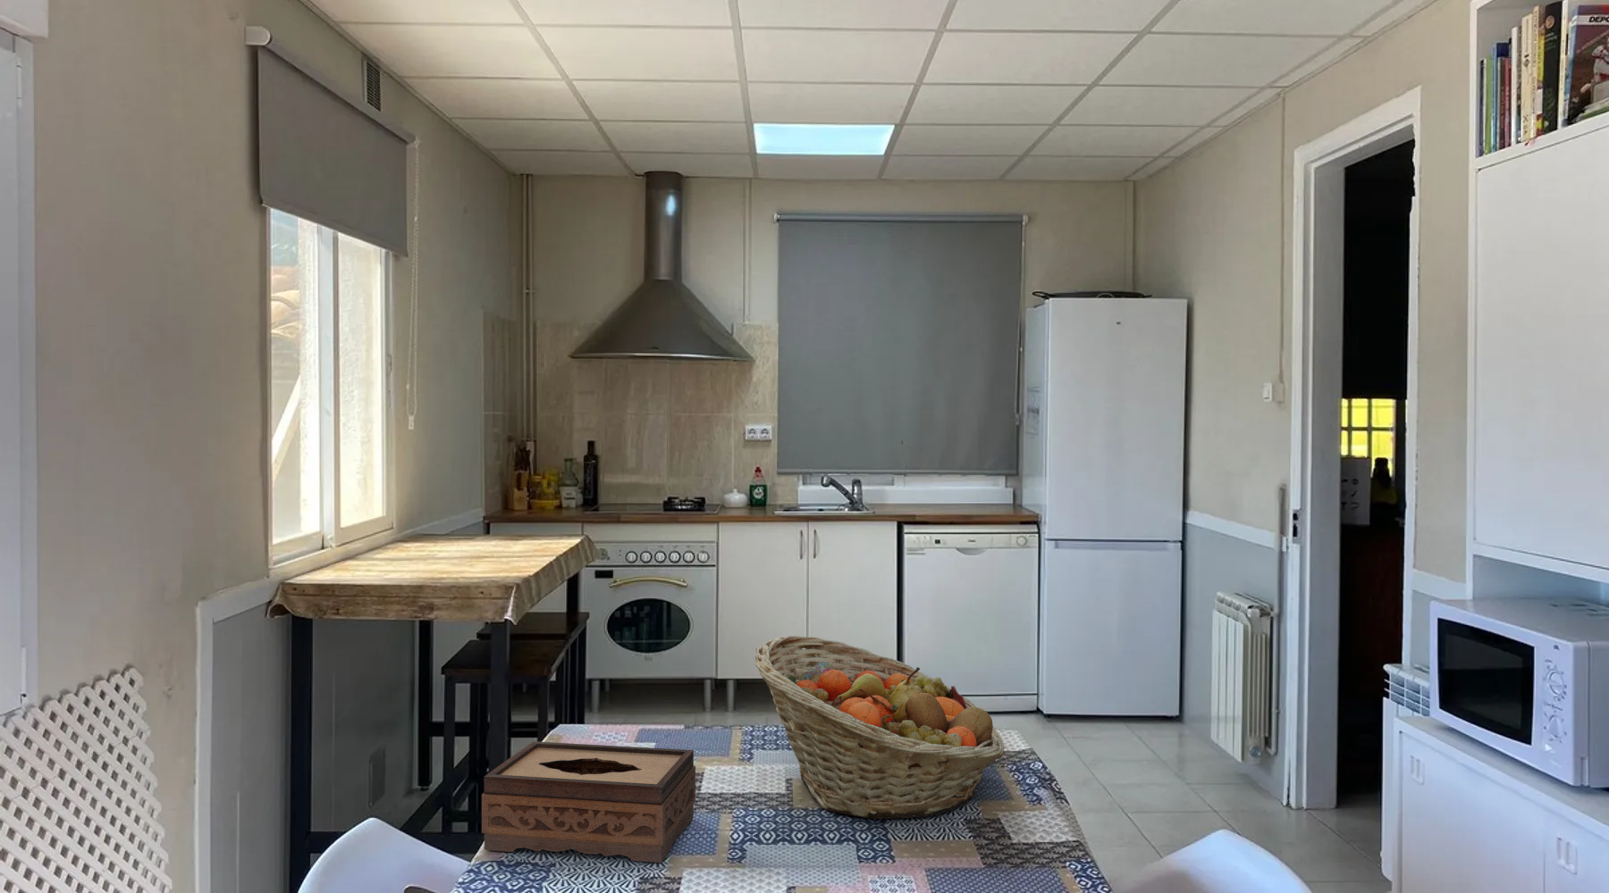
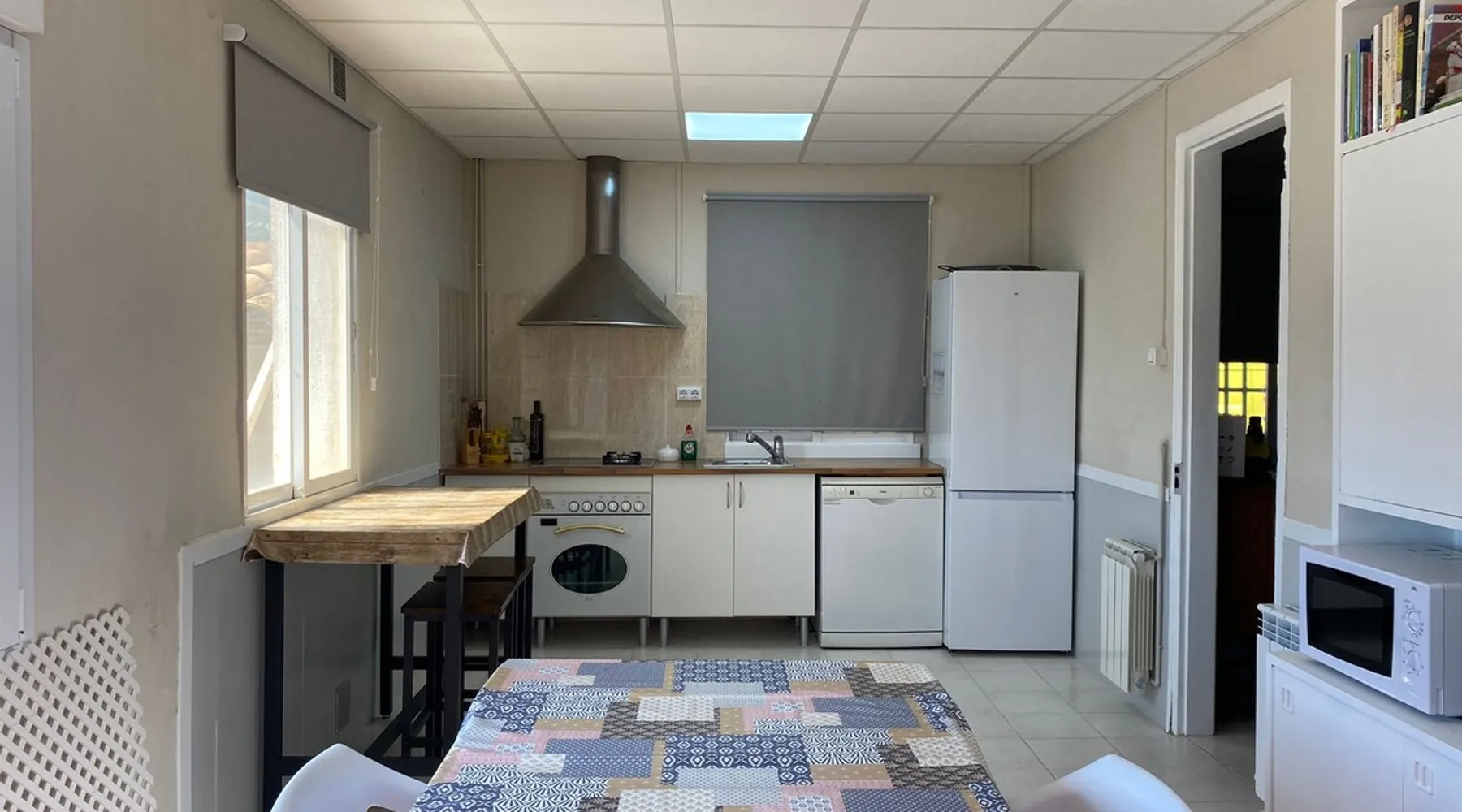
- fruit basket [754,635,1006,819]
- tissue box [481,740,697,863]
